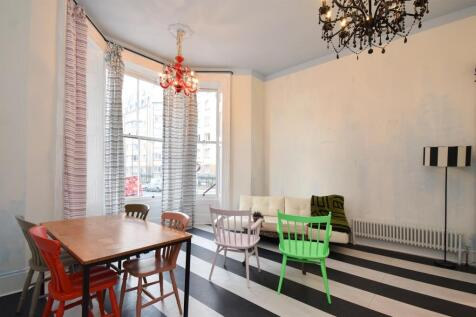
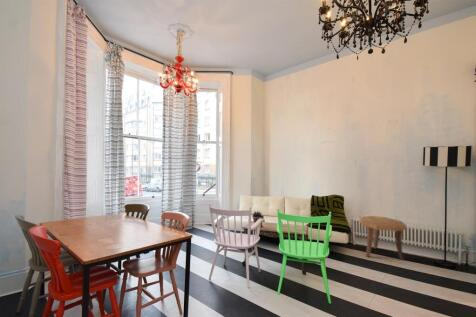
+ side table [359,215,407,261]
